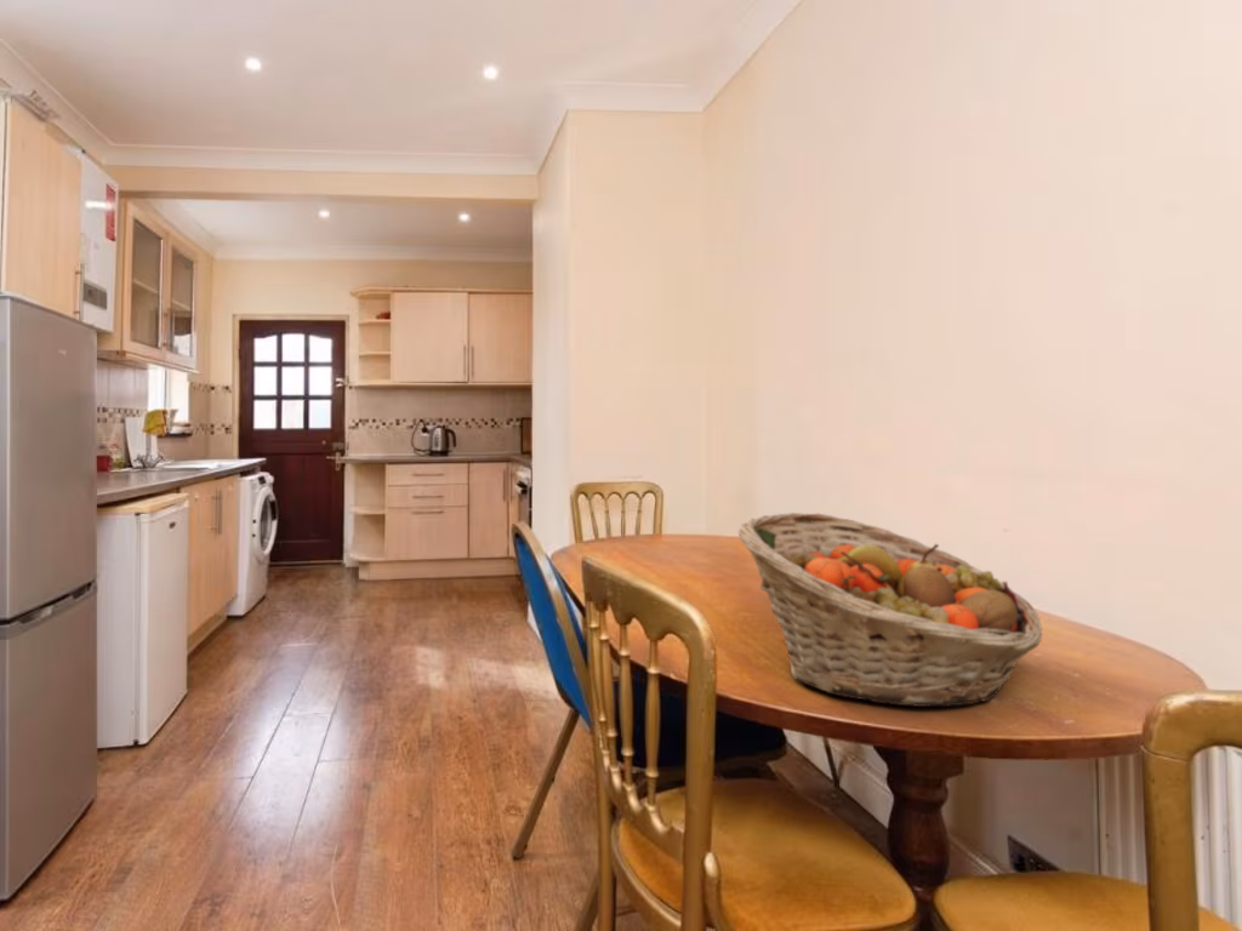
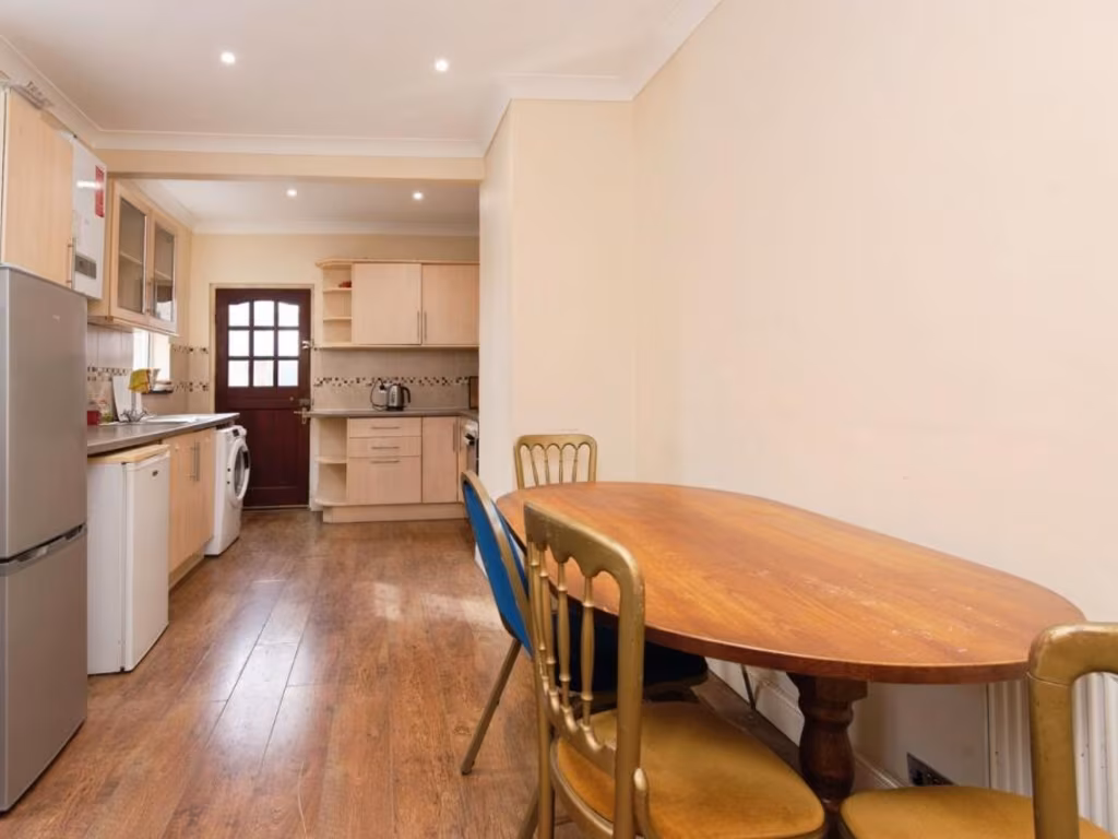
- fruit basket [737,512,1044,708]
